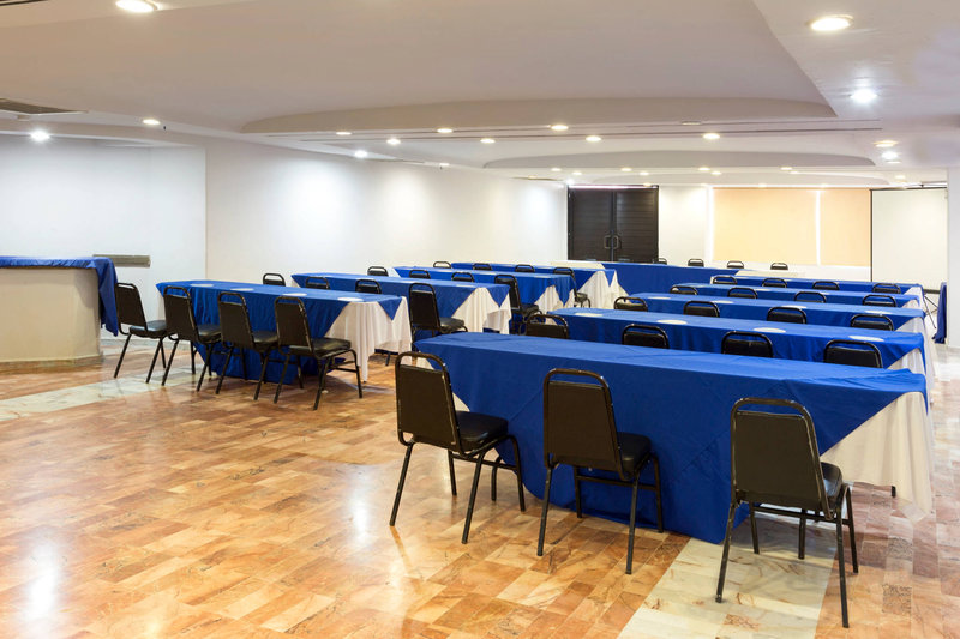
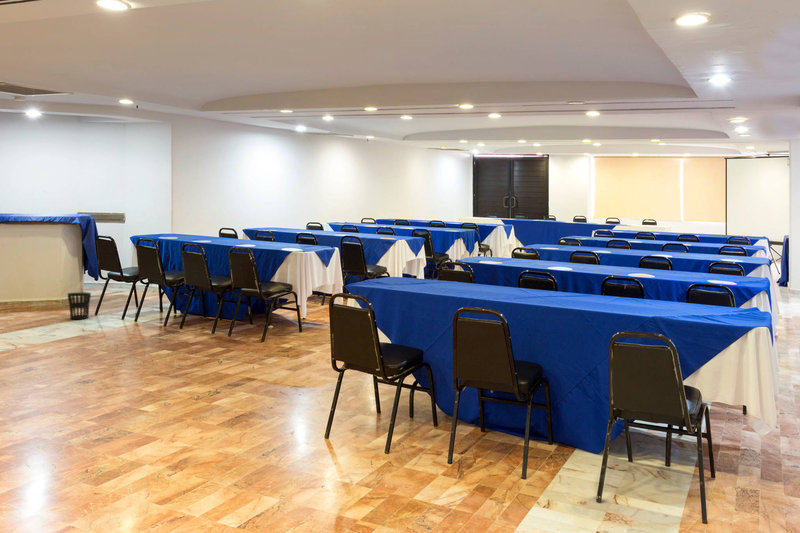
+ wastebasket [67,292,92,320]
